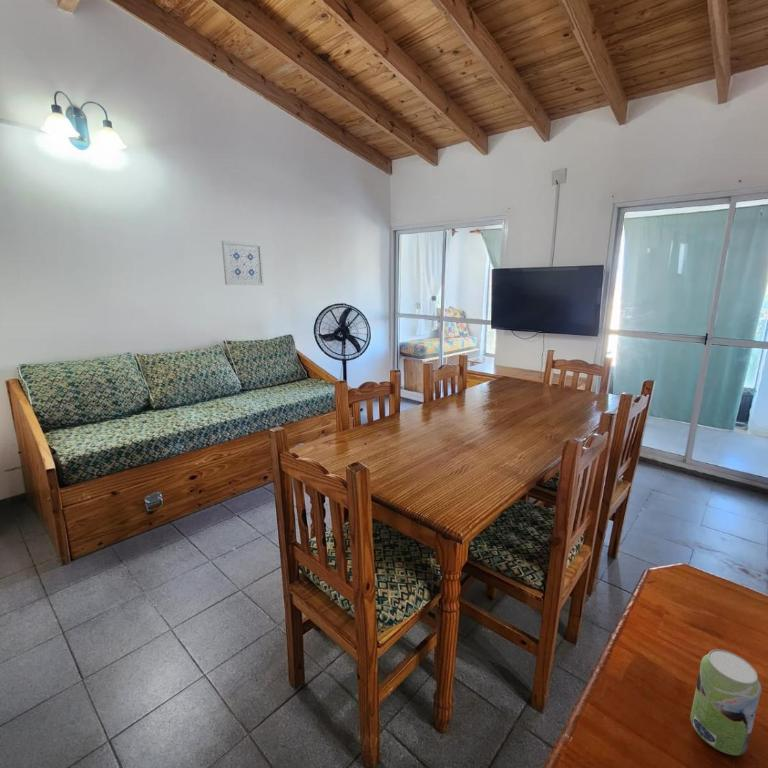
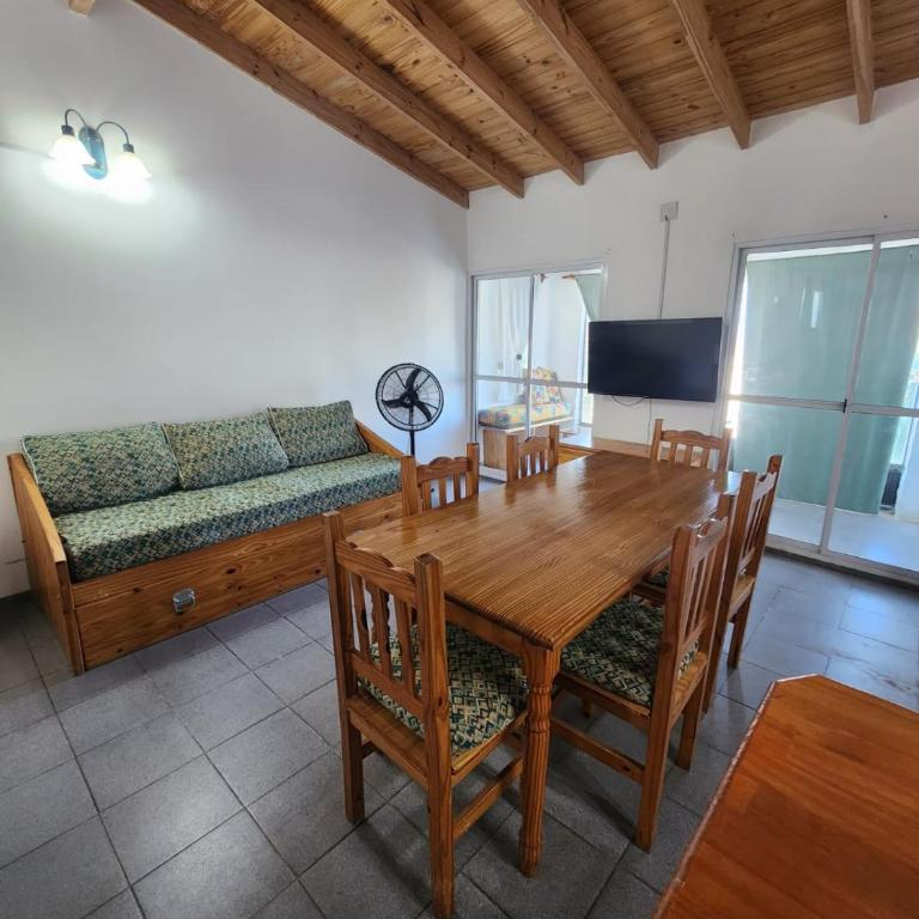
- beverage can [689,649,762,756]
- wall art [221,240,265,286]
